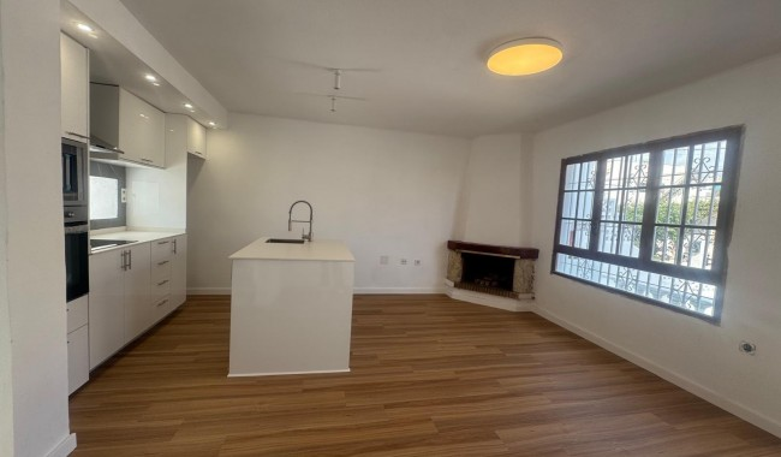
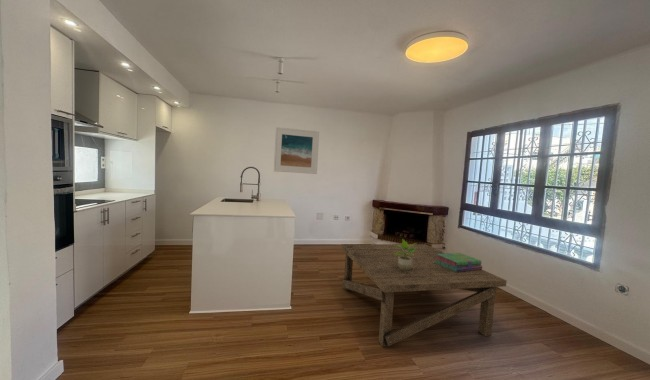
+ potted plant [391,238,416,270]
+ stack of books [434,252,483,272]
+ coffee table [340,243,508,348]
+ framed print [273,126,320,175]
